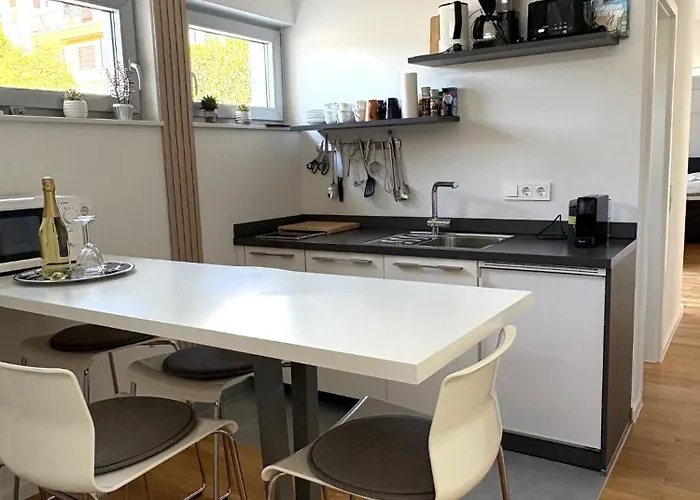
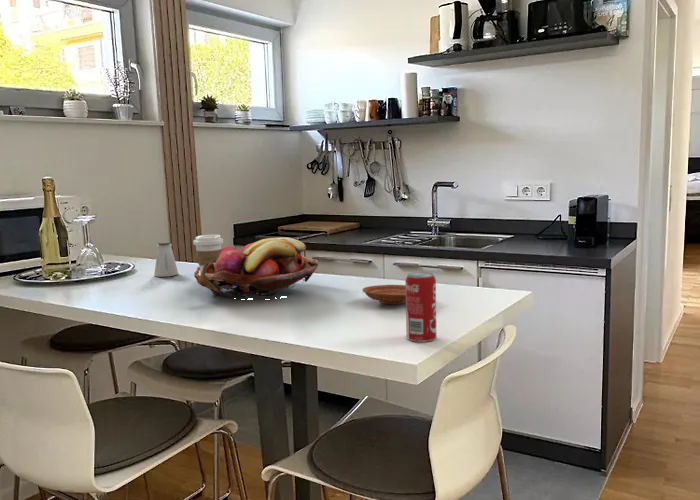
+ fruit basket [193,236,319,300]
+ coffee cup [192,234,224,275]
+ beverage can [404,271,437,343]
+ plate [362,284,406,305]
+ saltshaker [153,241,179,278]
